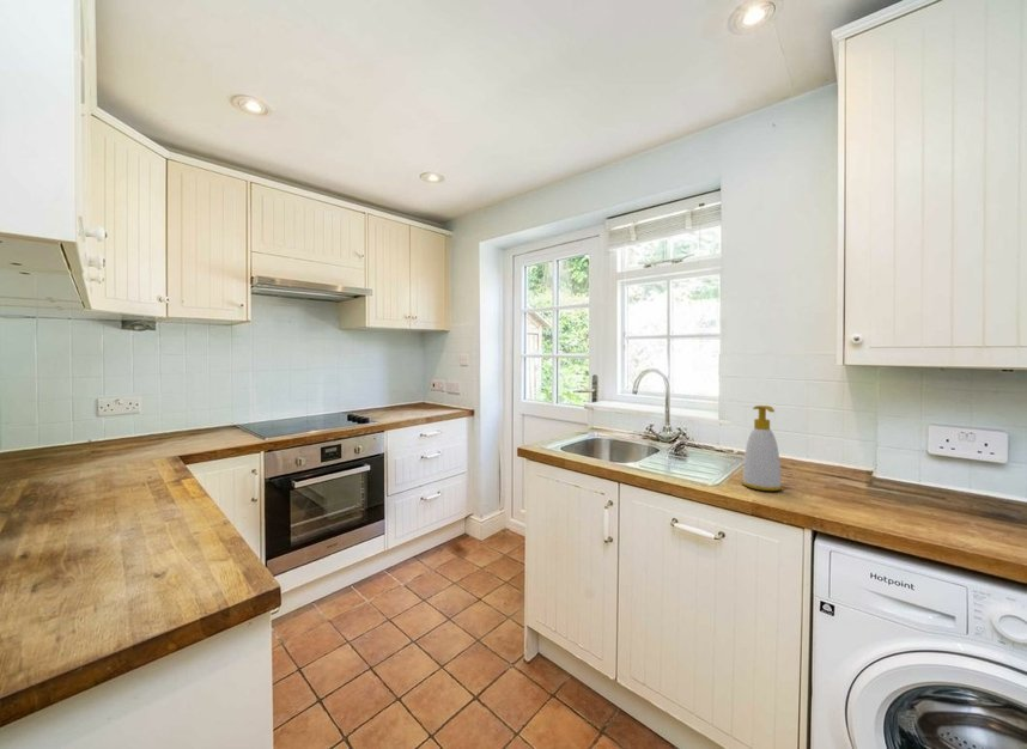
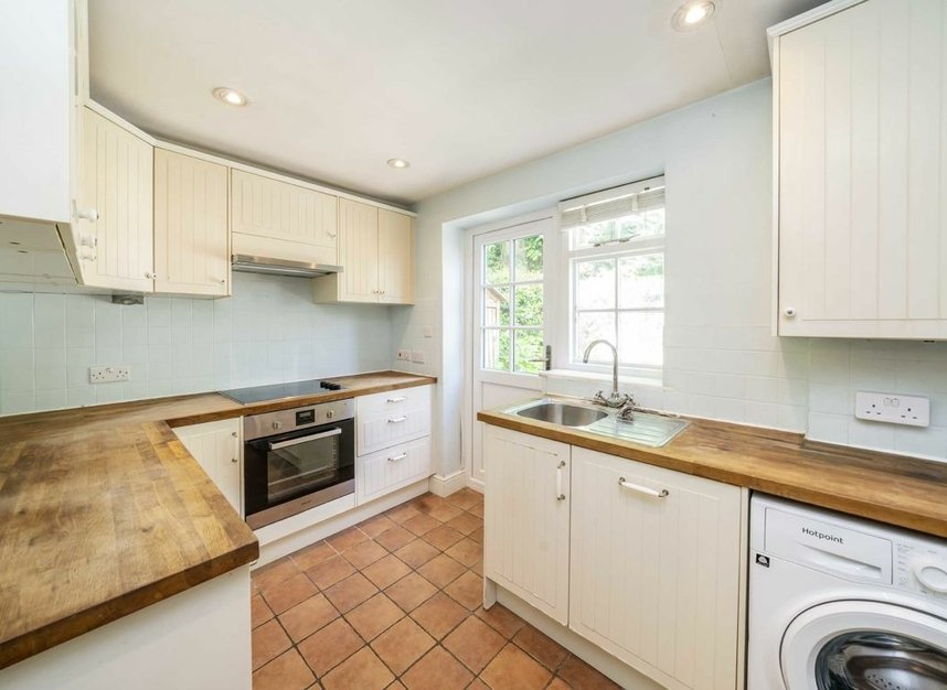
- soap bottle [741,404,784,492]
